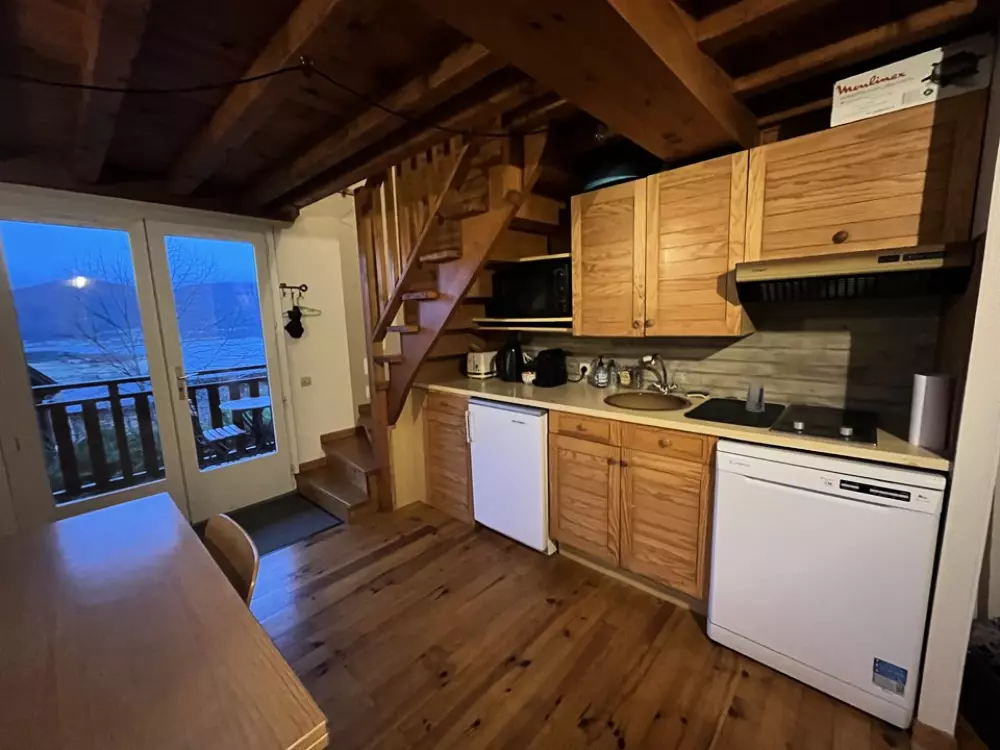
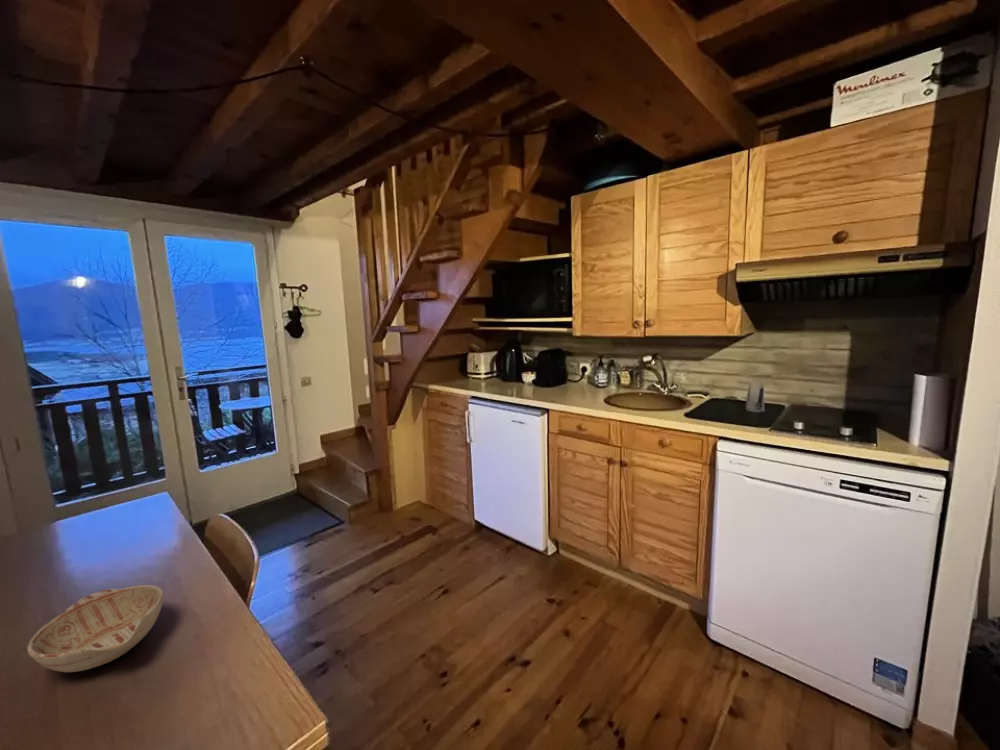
+ decorative bowl [26,584,165,673]
